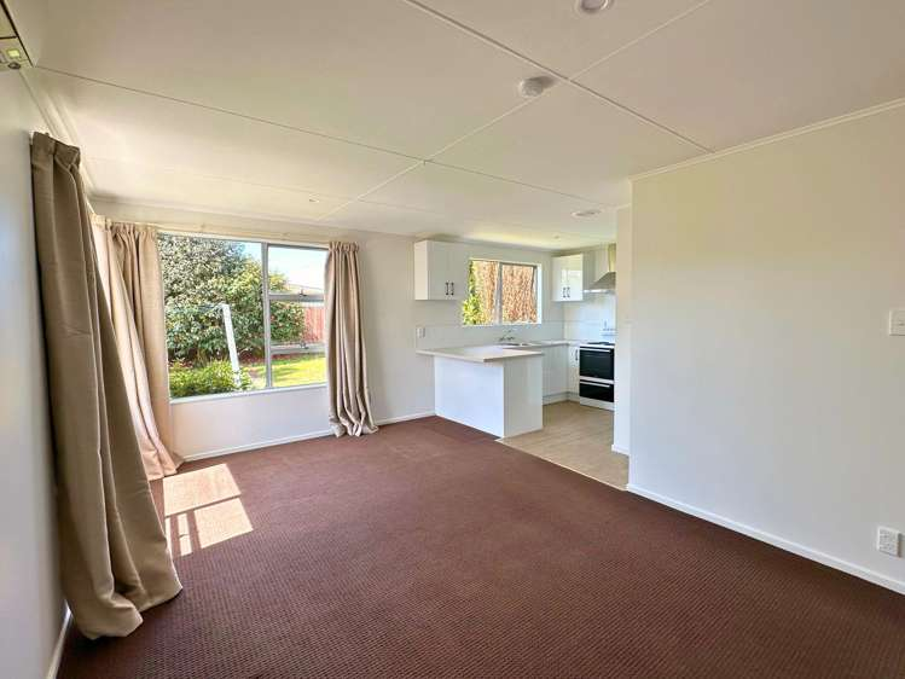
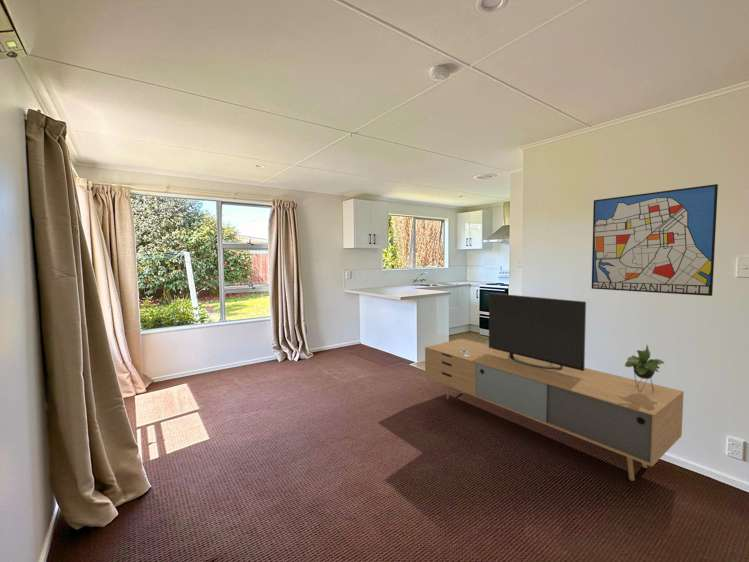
+ media console [424,292,685,482]
+ wall art [591,183,719,297]
